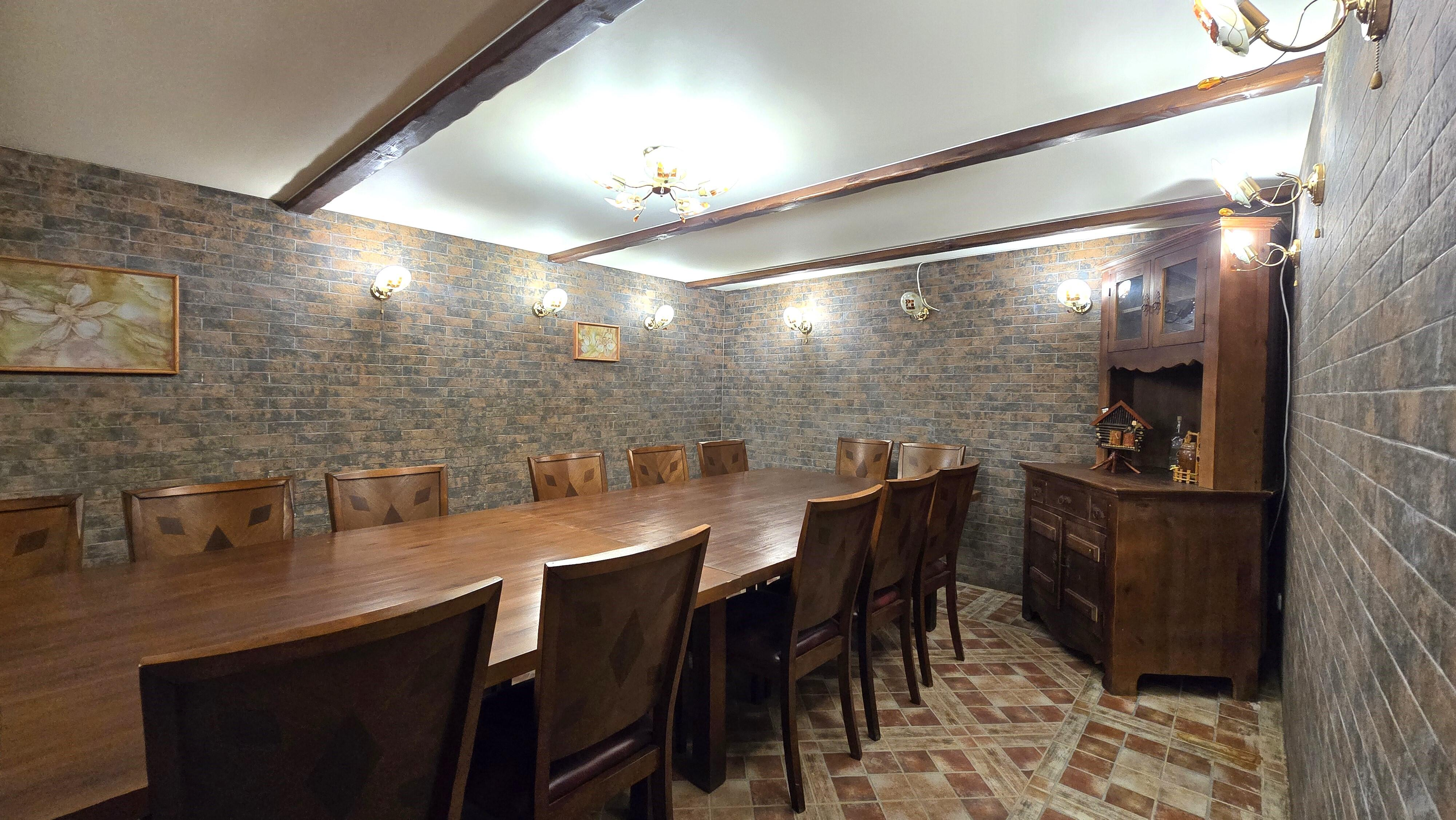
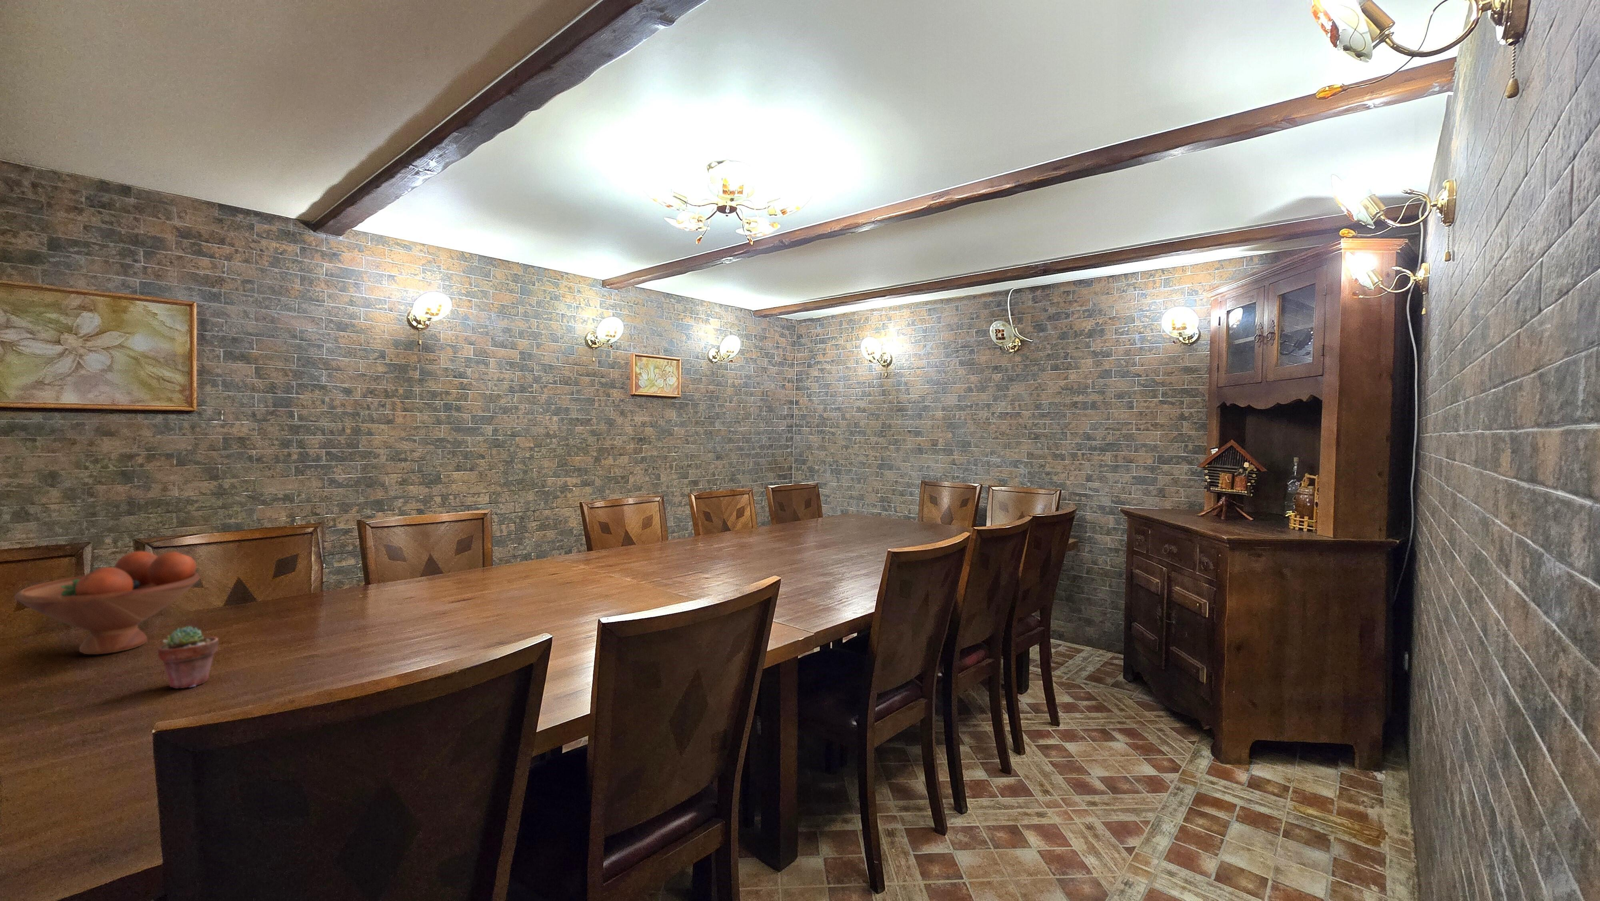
+ potted succulent [157,625,219,689]
+ fruit bowl [14,550,201,655]
